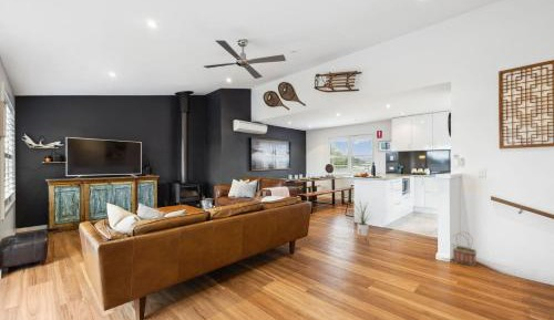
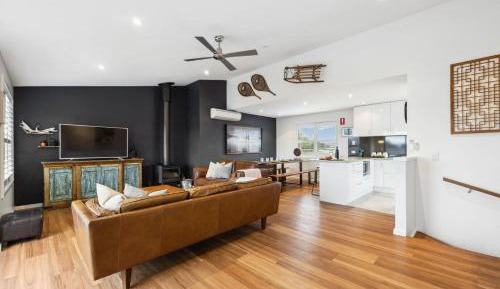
- house plant [352,199,373,242]
- basket [450,230,478,267]
